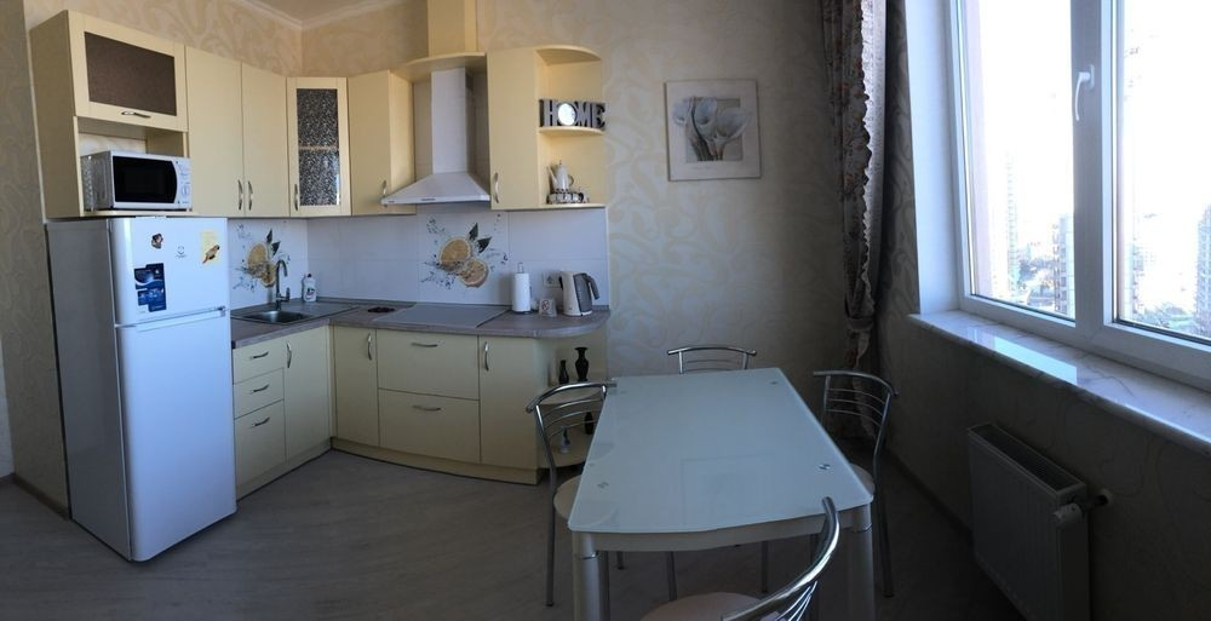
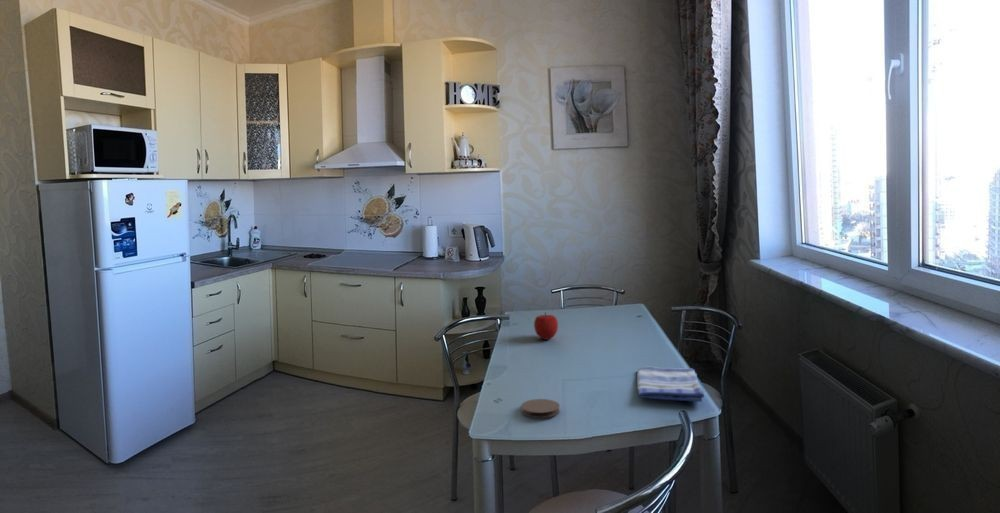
+ coaster [520,398,561,419]
+ dish towel [636,366,705,403]
+ fruit [533,312,559,341]
